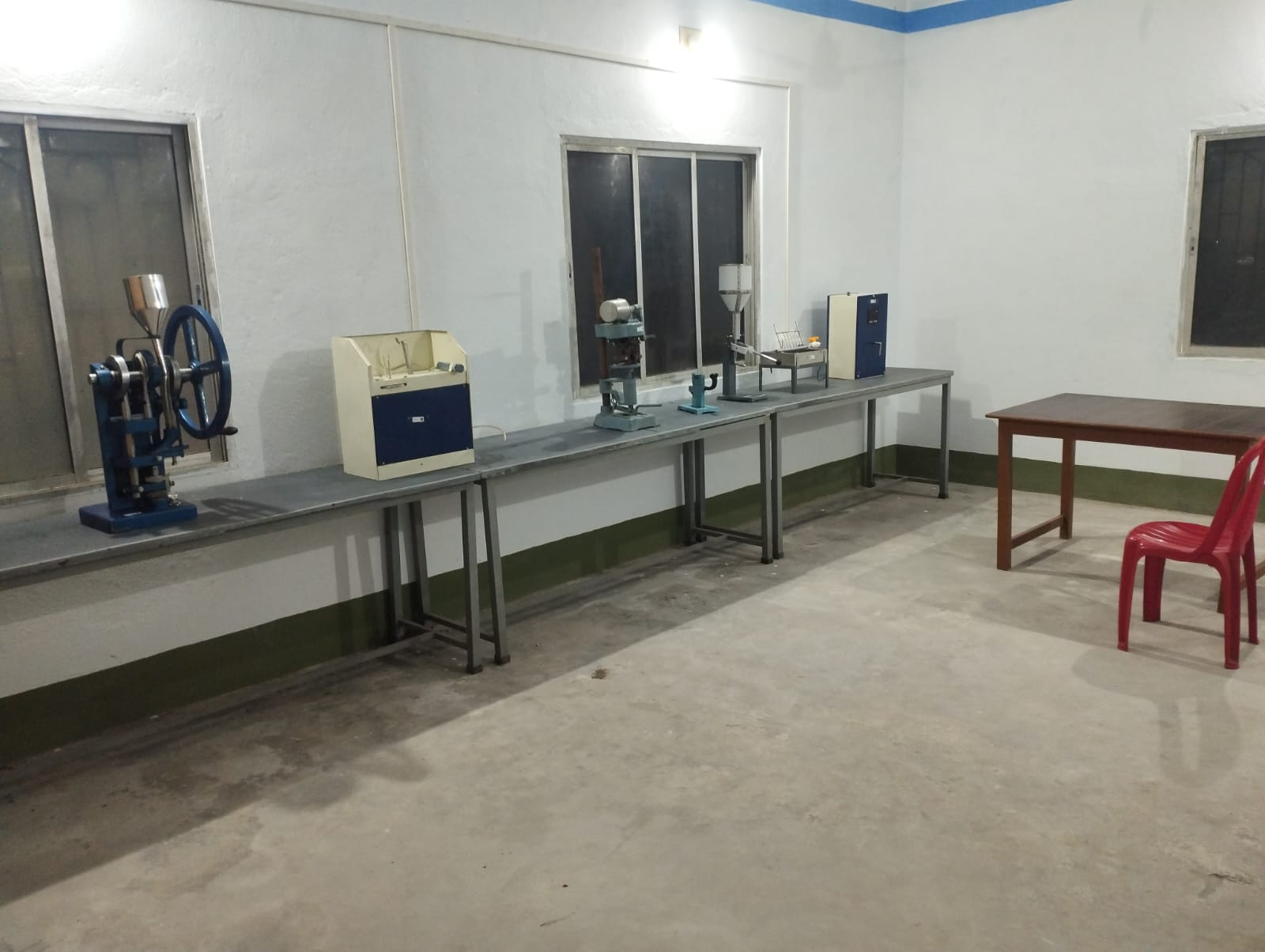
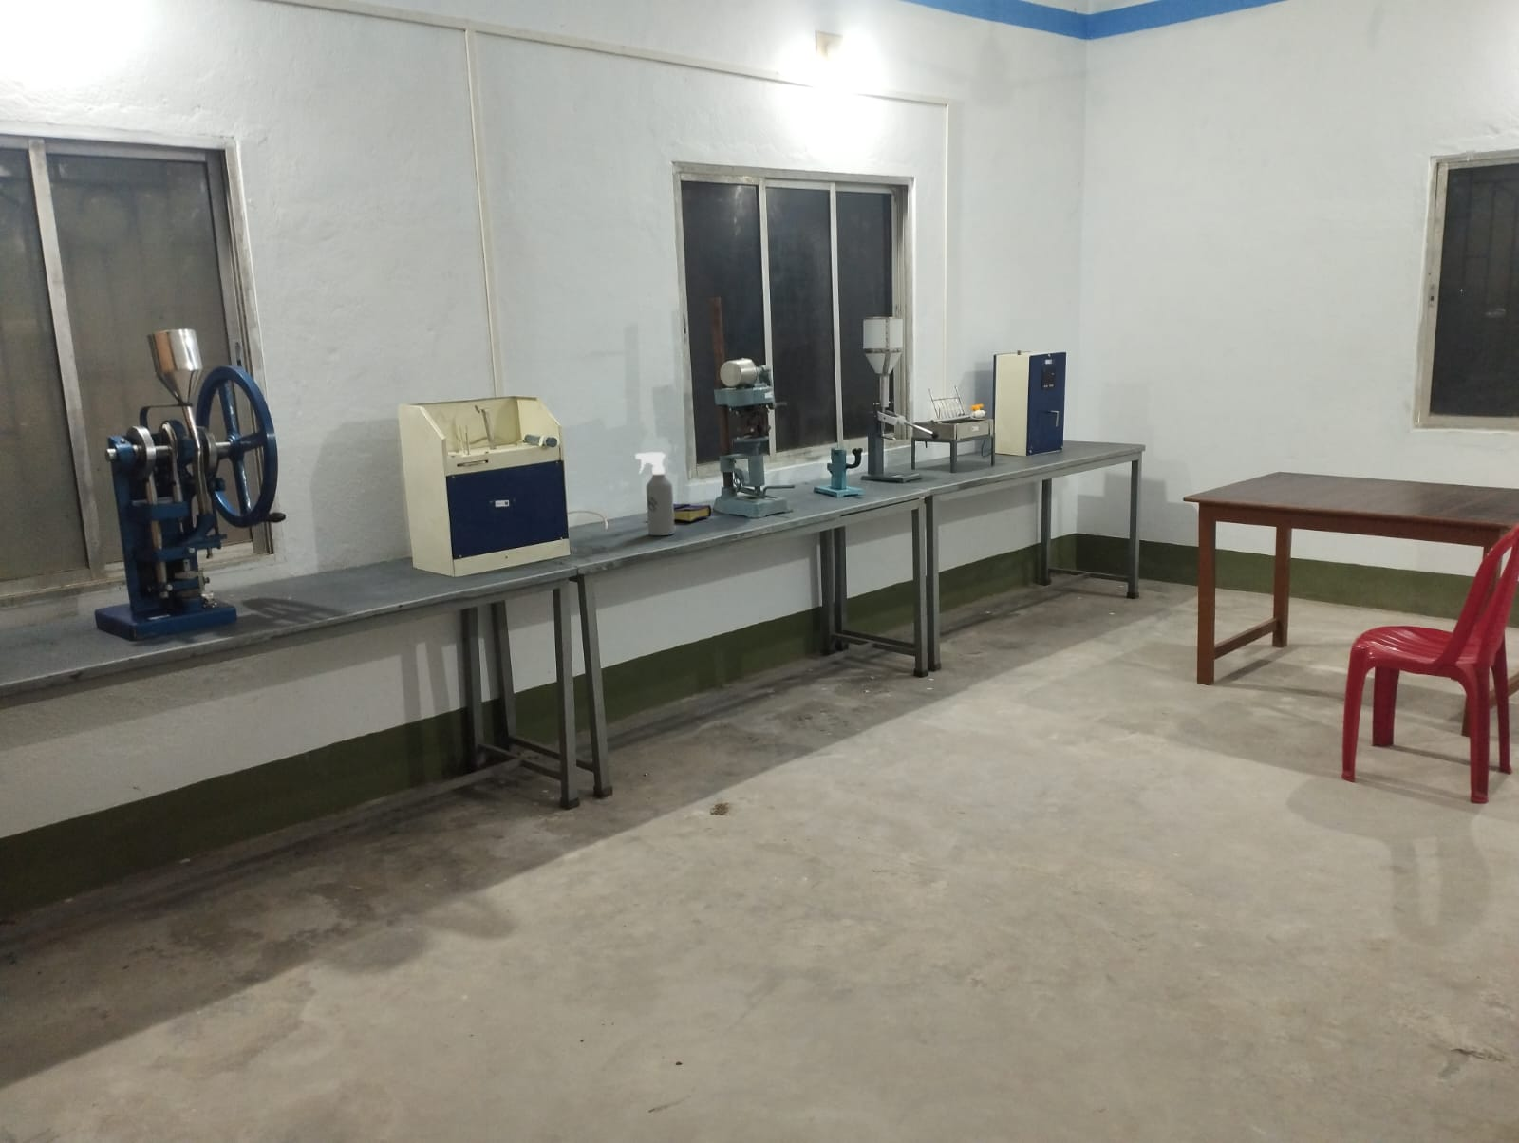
+ book [674,503,712,523]
+ spray bottle [634,451,675,537]
